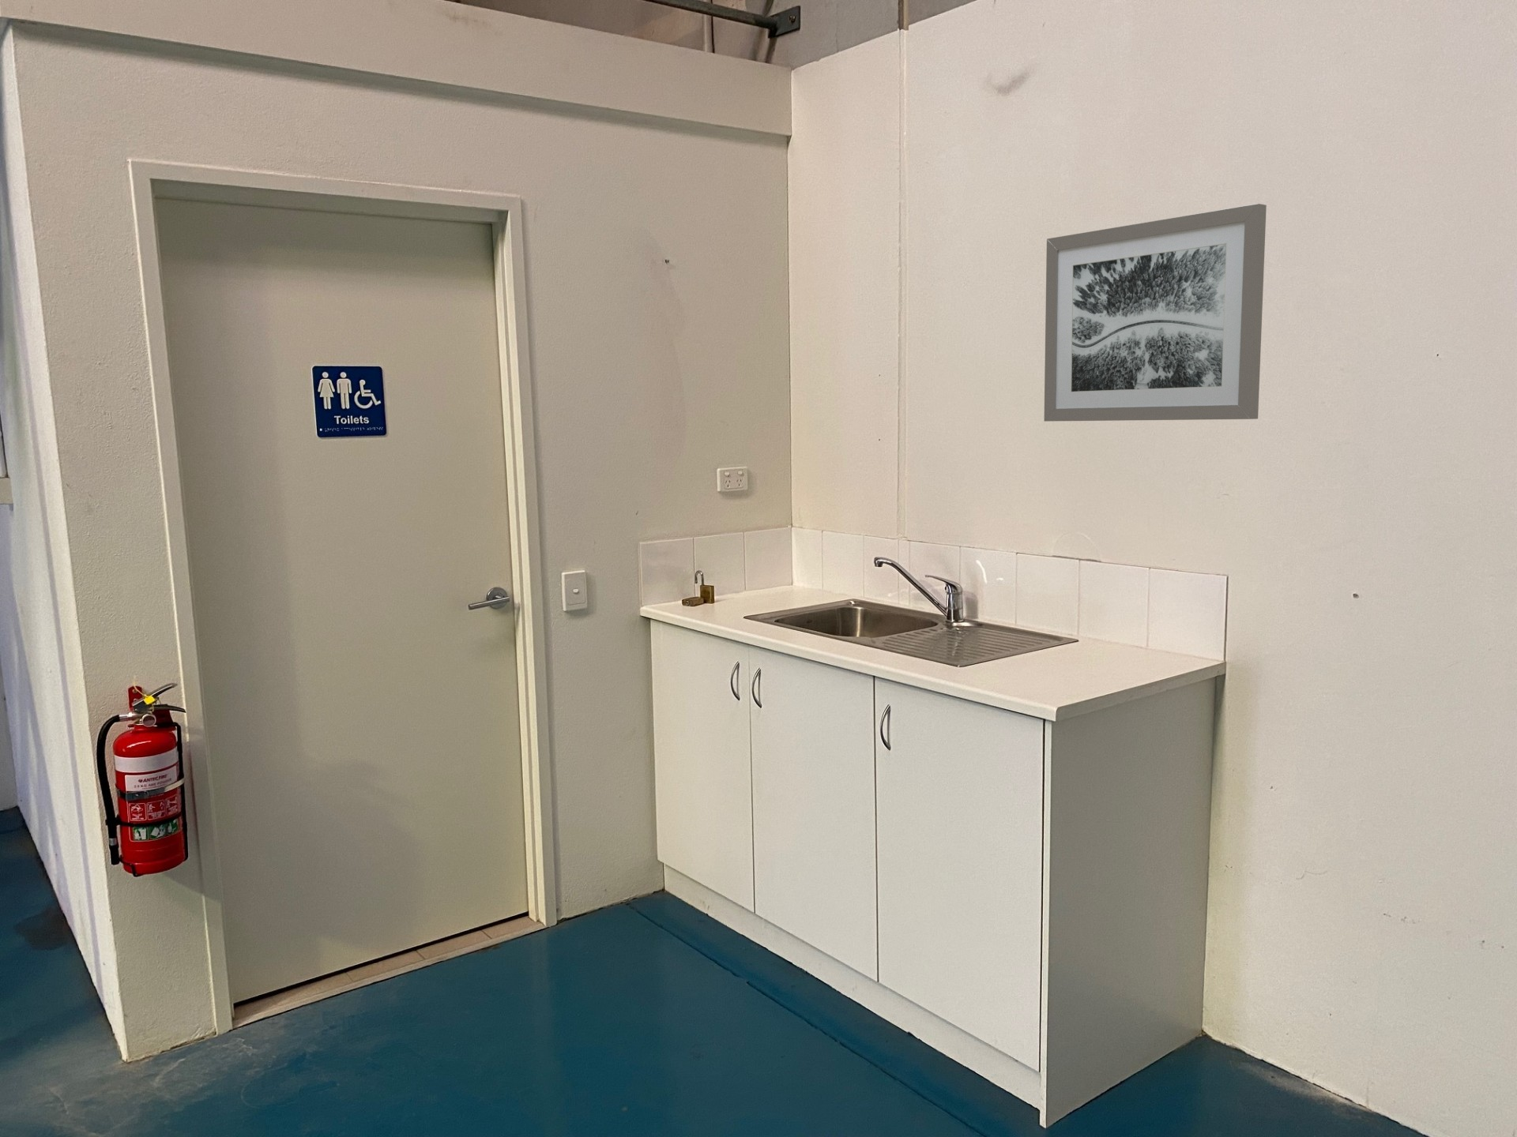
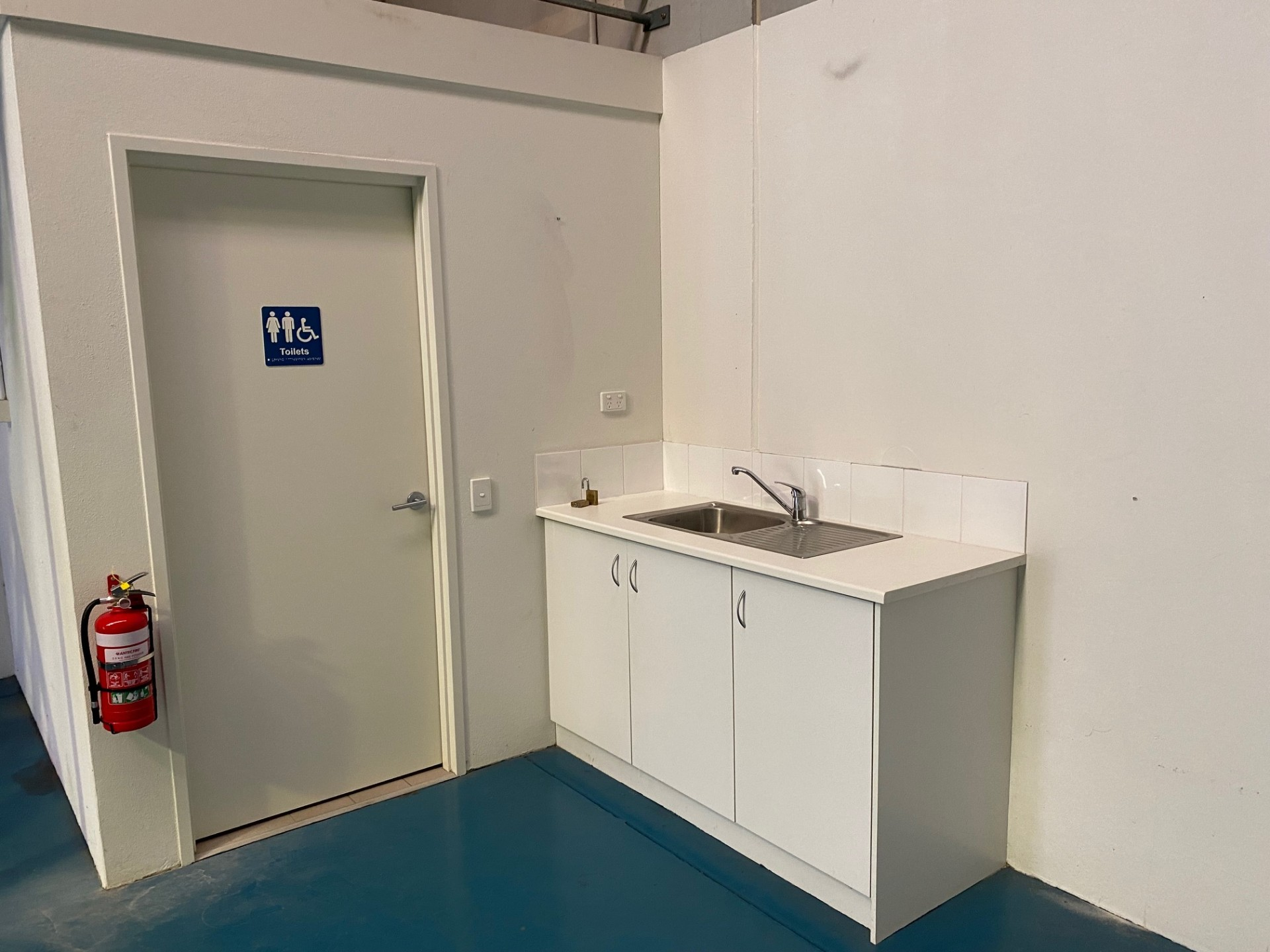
- wall art [1044,203,1267,423]
